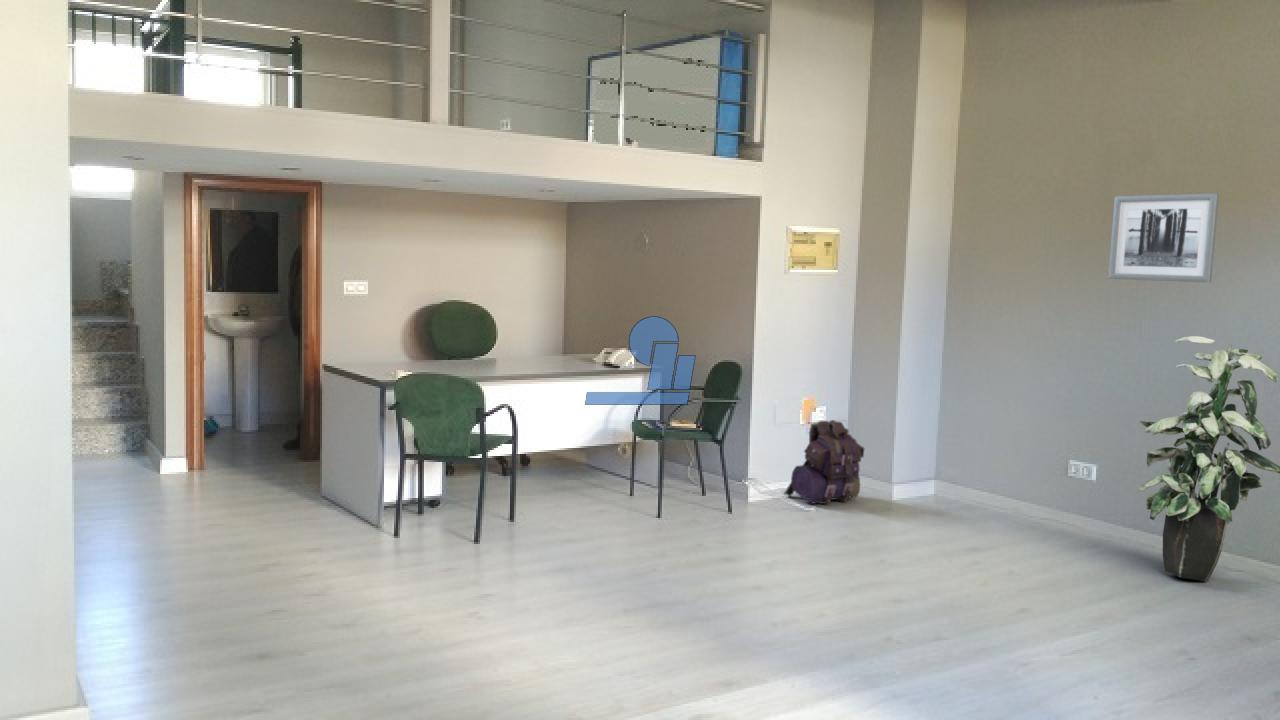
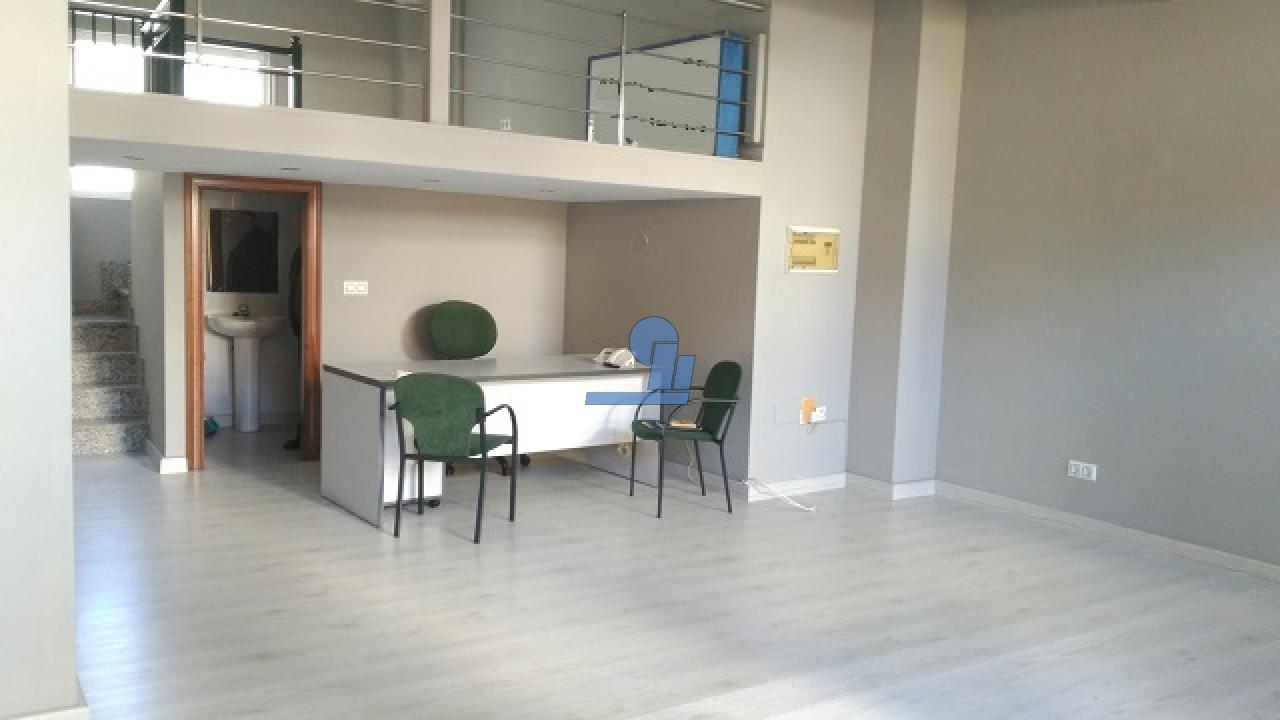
- backpack [783,419,865,505]
- wall art [1107,192,1220,284]
- indoor plant [1138,335,1280,582]
